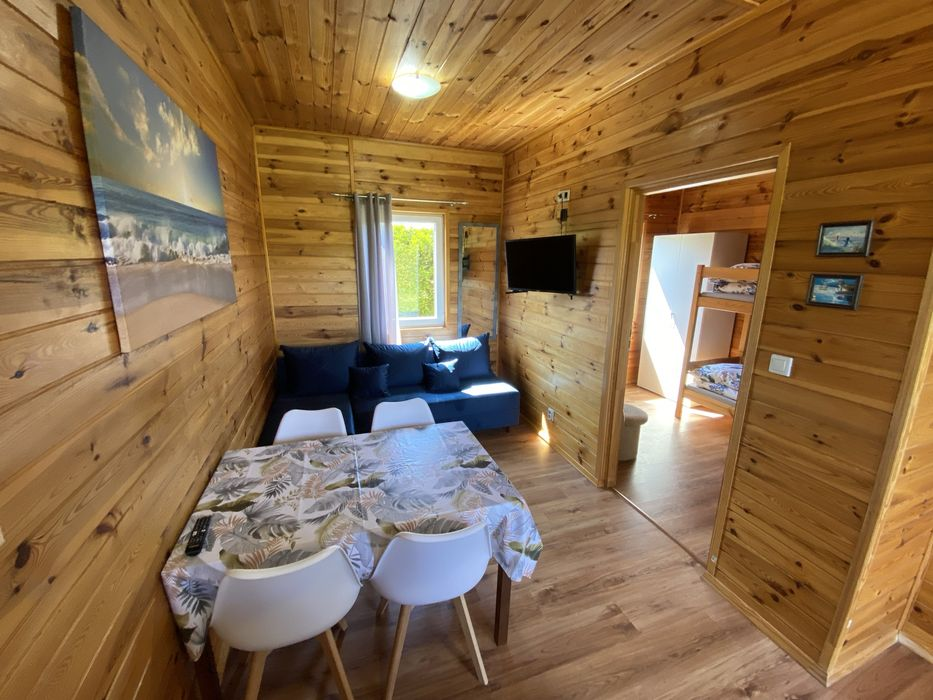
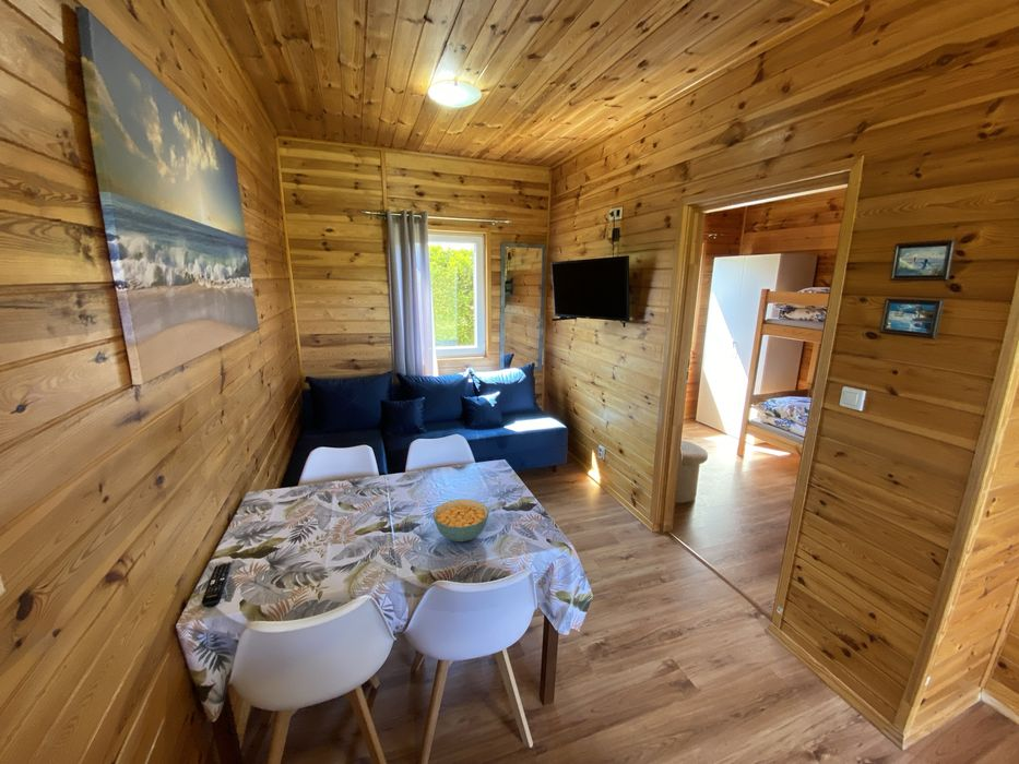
+ cereal bowl [431,498,490,542]
